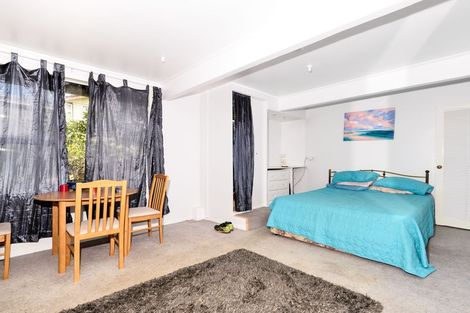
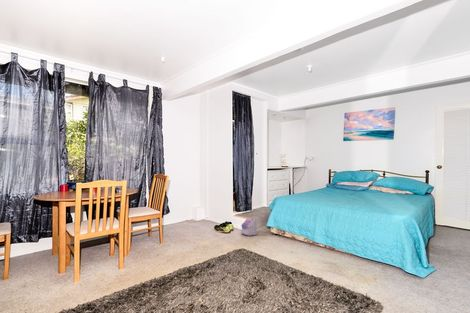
+ plush toy [240,217,258,237]
